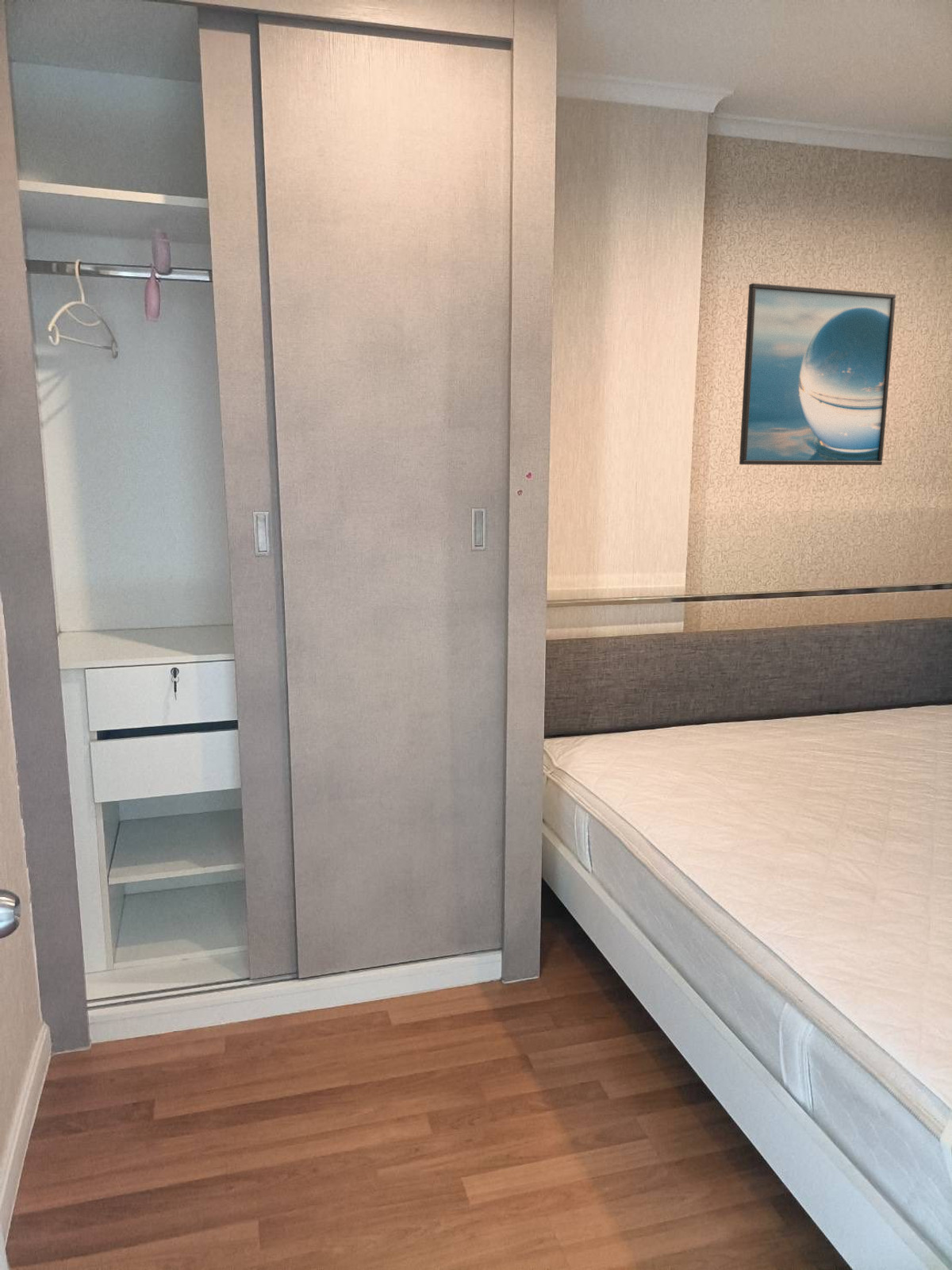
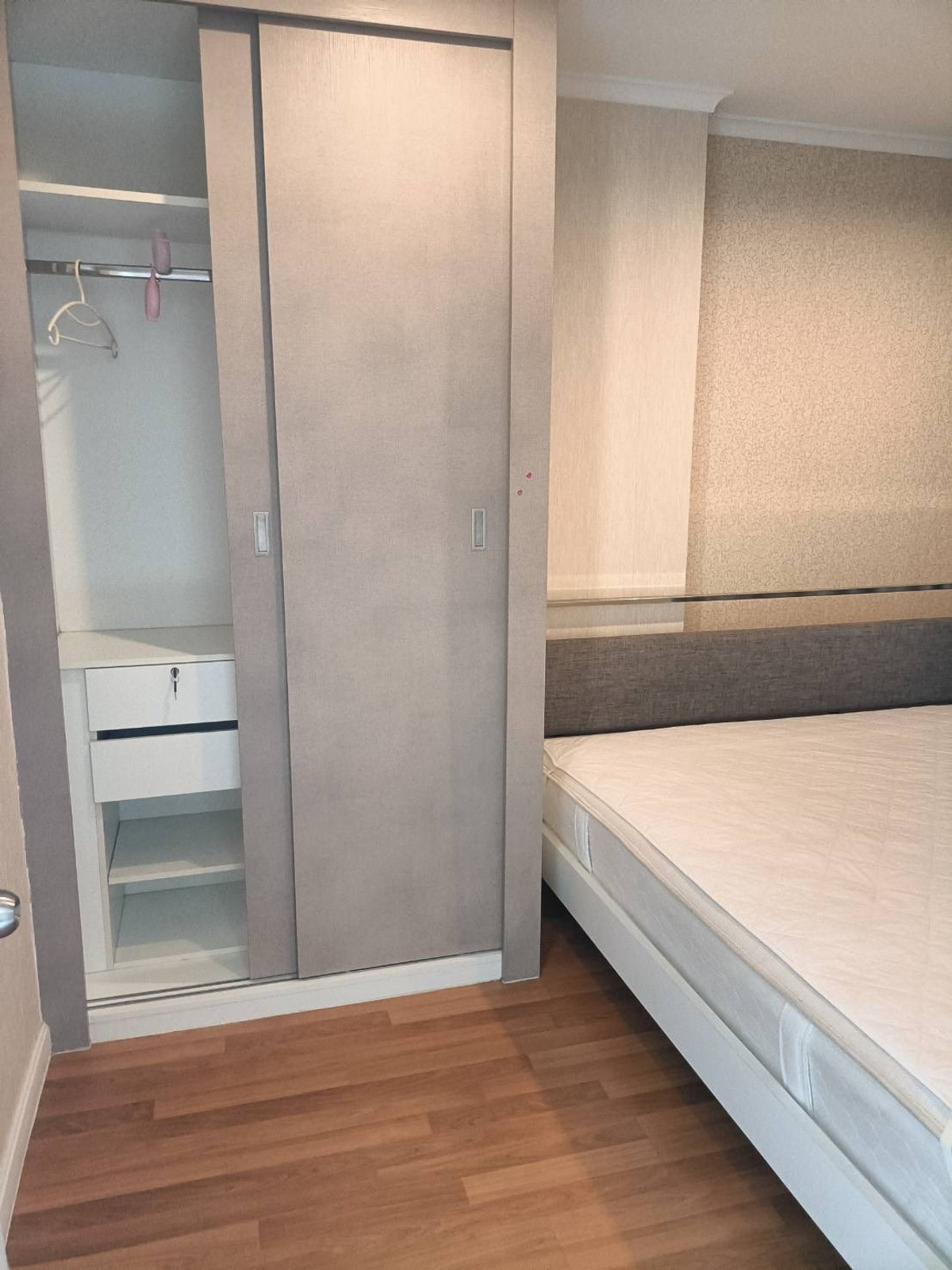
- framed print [739,283,896,466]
